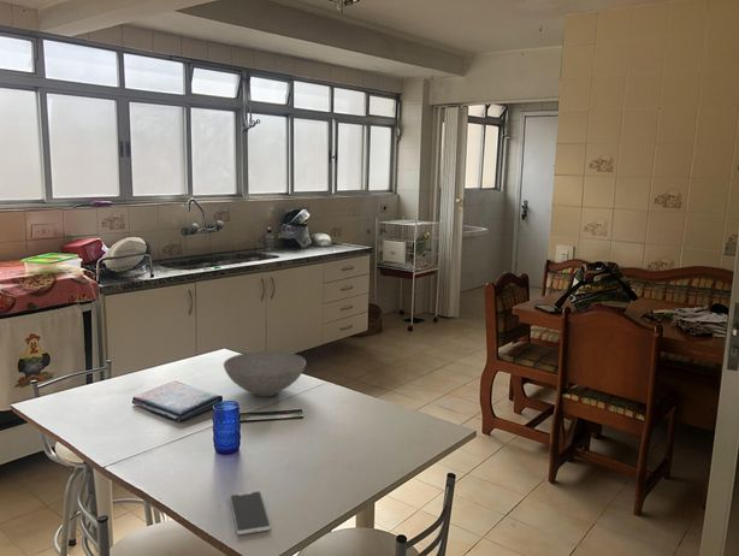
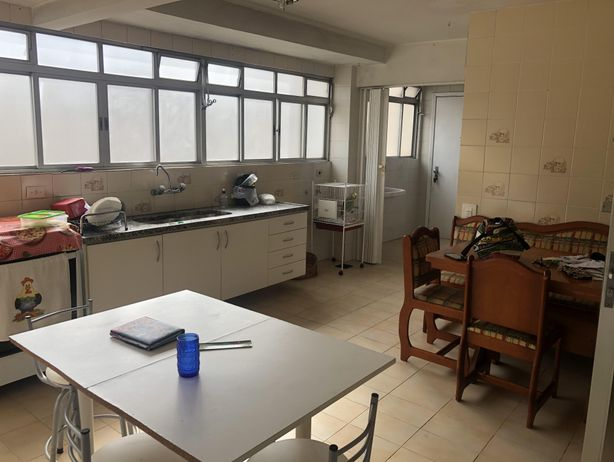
- smartphone [229,490,272,536]
- bowl [223,350,307,397]
